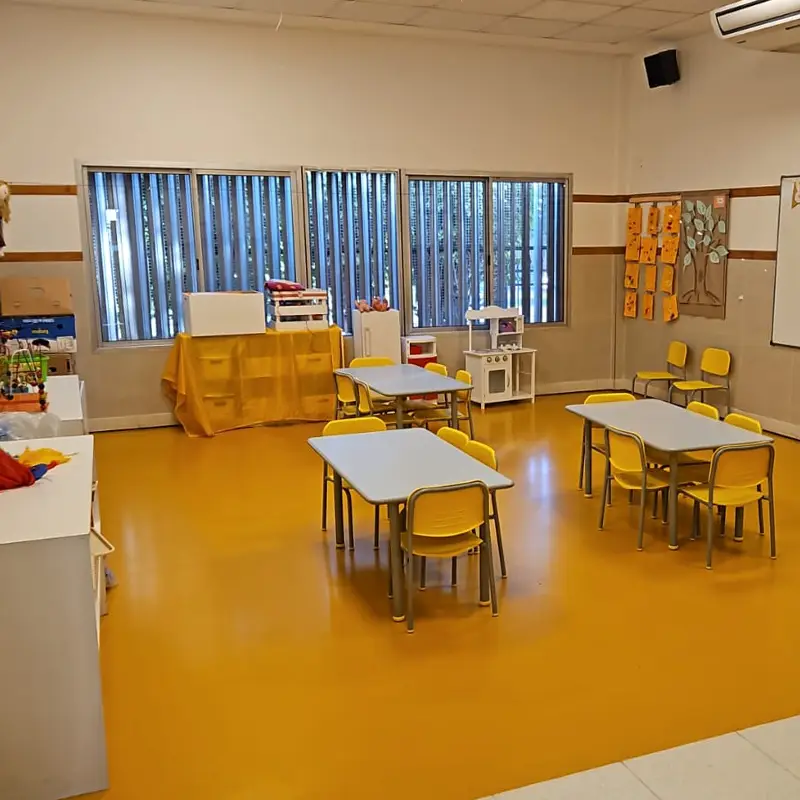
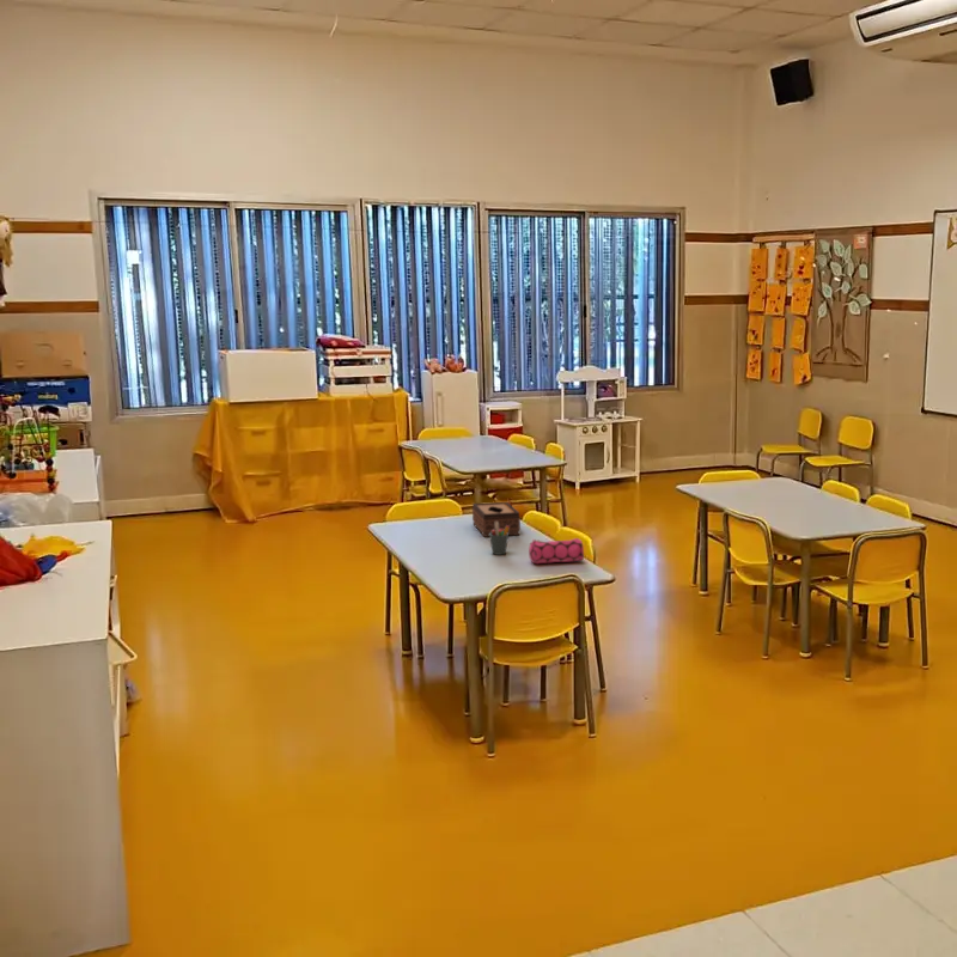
+ pencil case [528,537,585,565]
+ pen holder [489,522,510,556]
+ tissue box [471,501,522,538]
